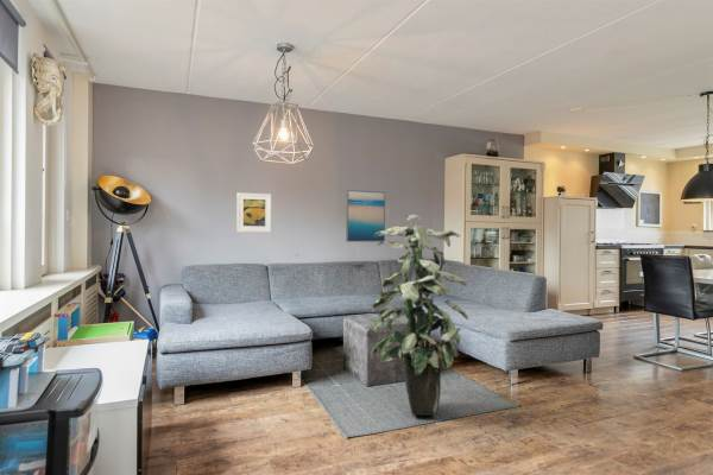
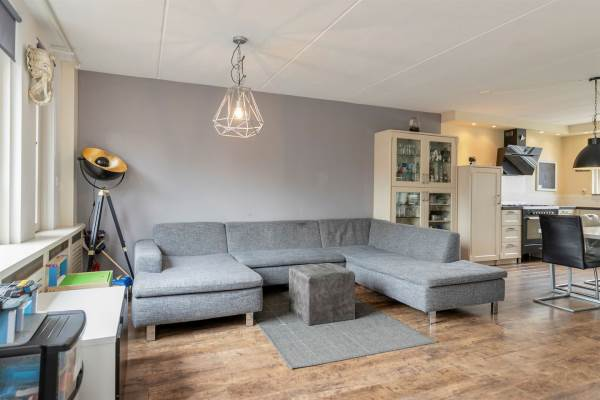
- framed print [235,191,272,234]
- wall art [345,189,386,243]
- indoor plant [370,214,469,417]
